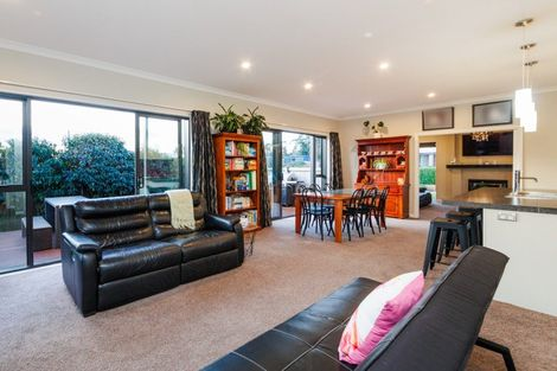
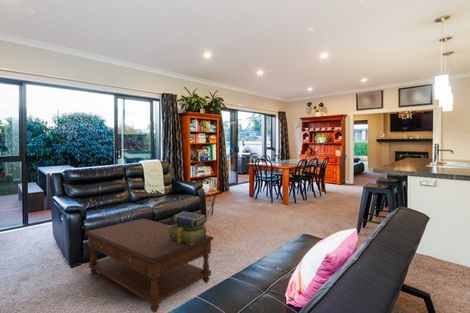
+ coffee table [84,217,215,313]
+ stack of books [168,210,208,245]
